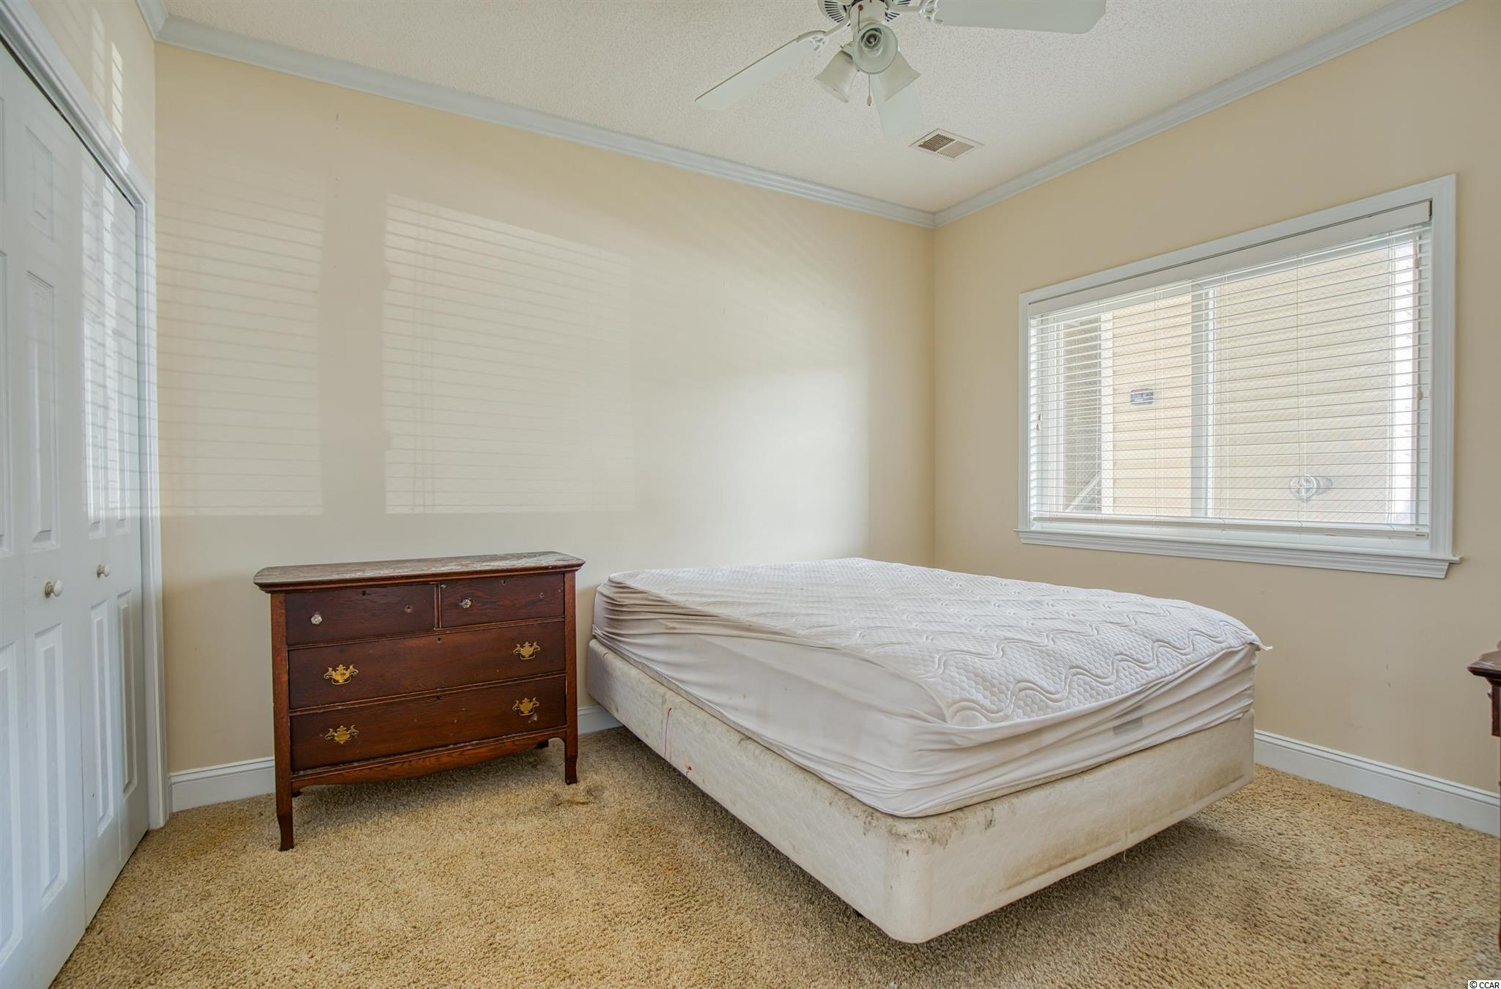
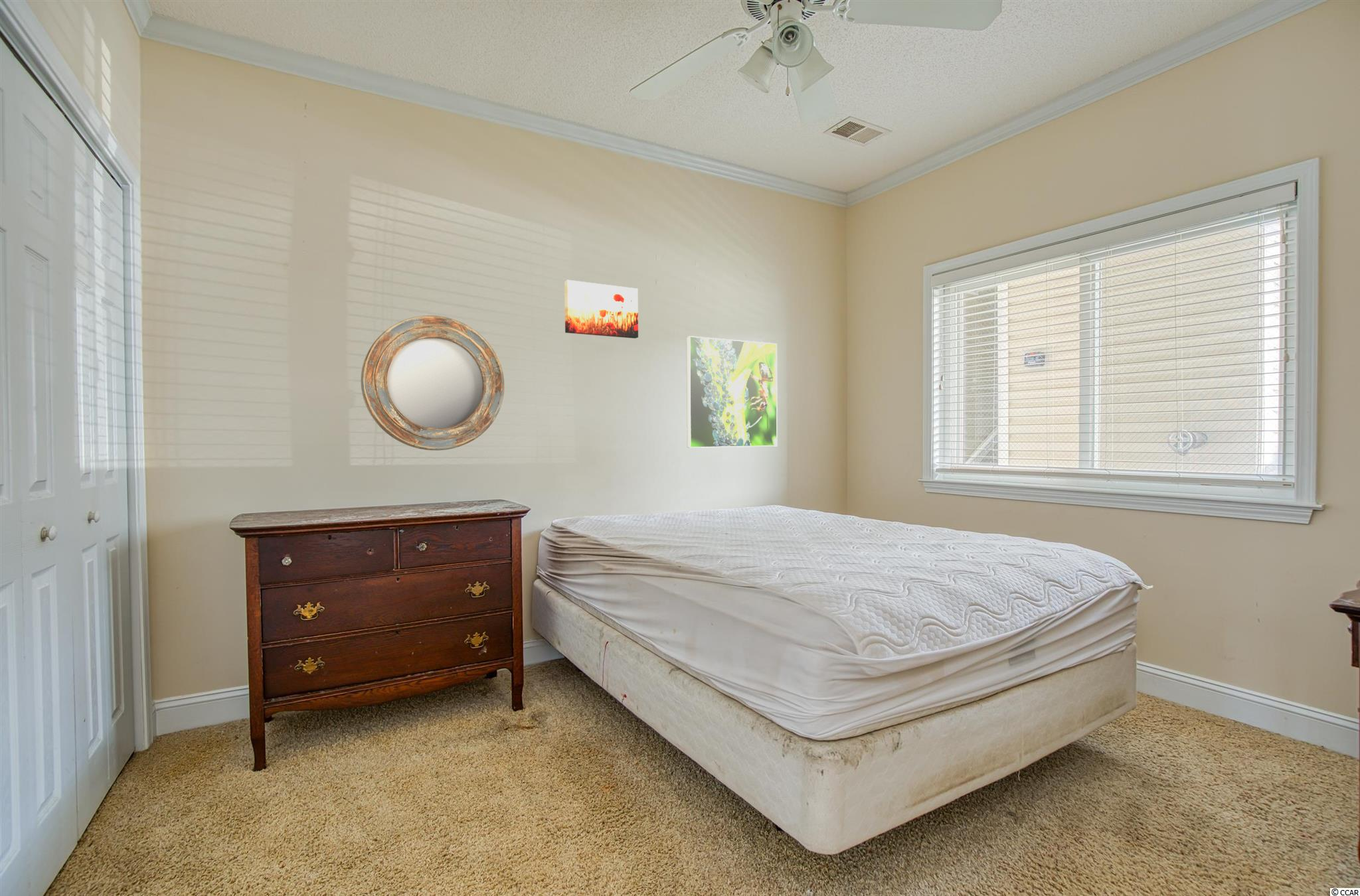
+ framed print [686,335,778,449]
+ home mirror [361,315,505,451]
+ wall art [564,279,639,339]
